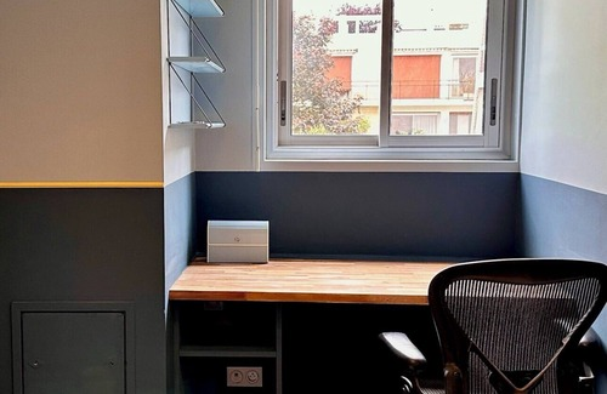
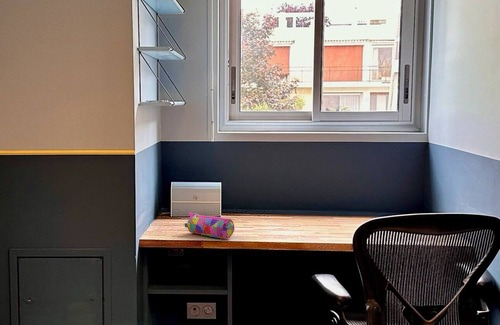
+ pencil case [184,211,235,240]
